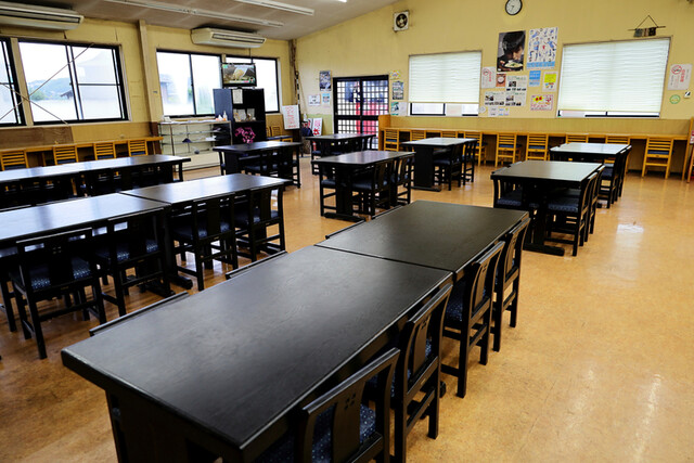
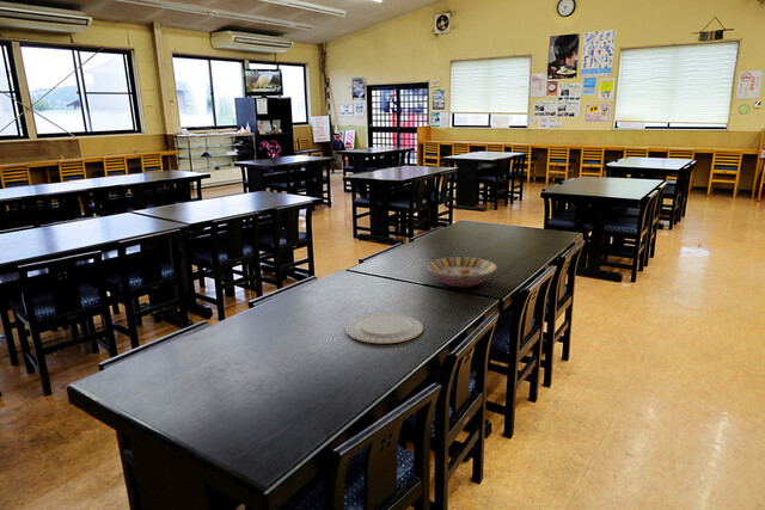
+ serving bowl [424,256,498,288]
+ chinaware [344,313,424,345]
